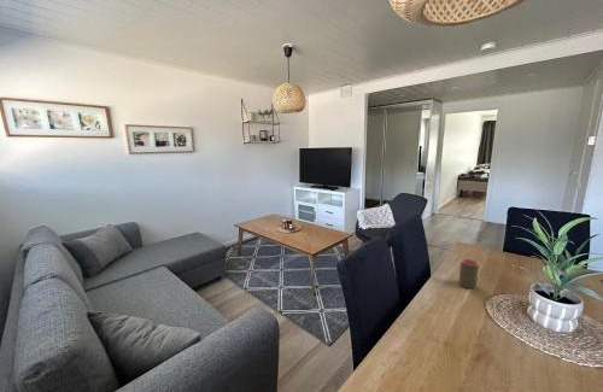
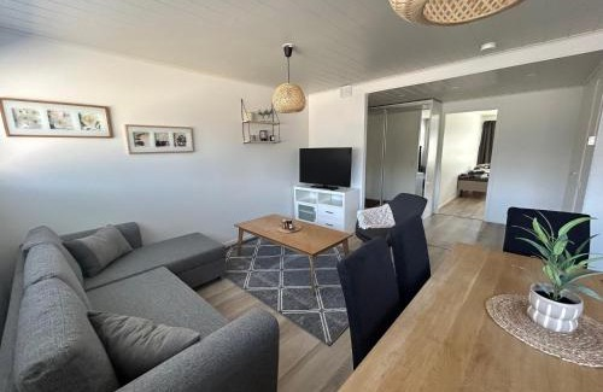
- cup [457,258,480,289]
